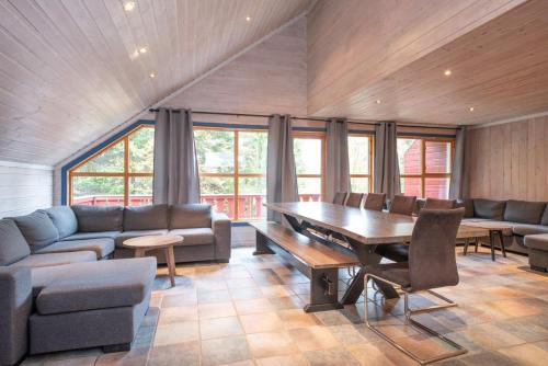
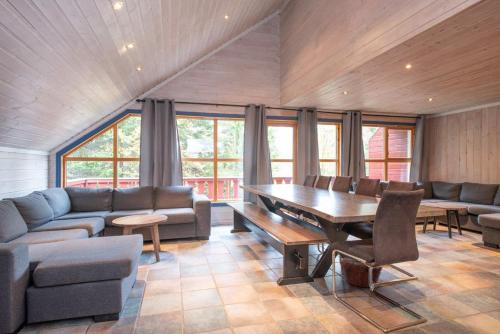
+ woven basket [338,256,383,288]
